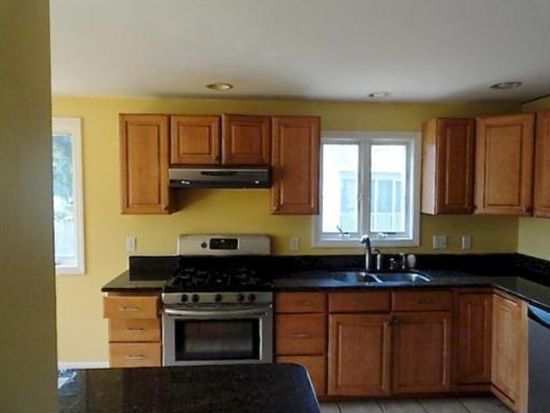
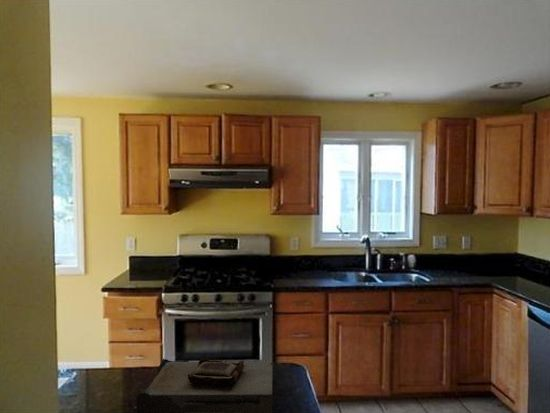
+ toast [136,357,273,413]
